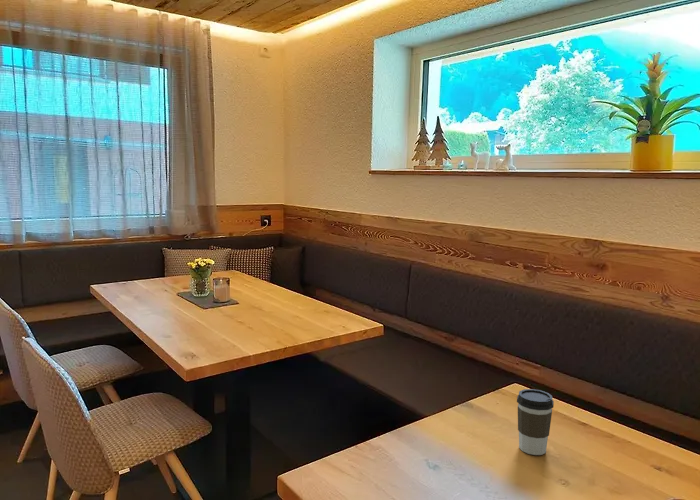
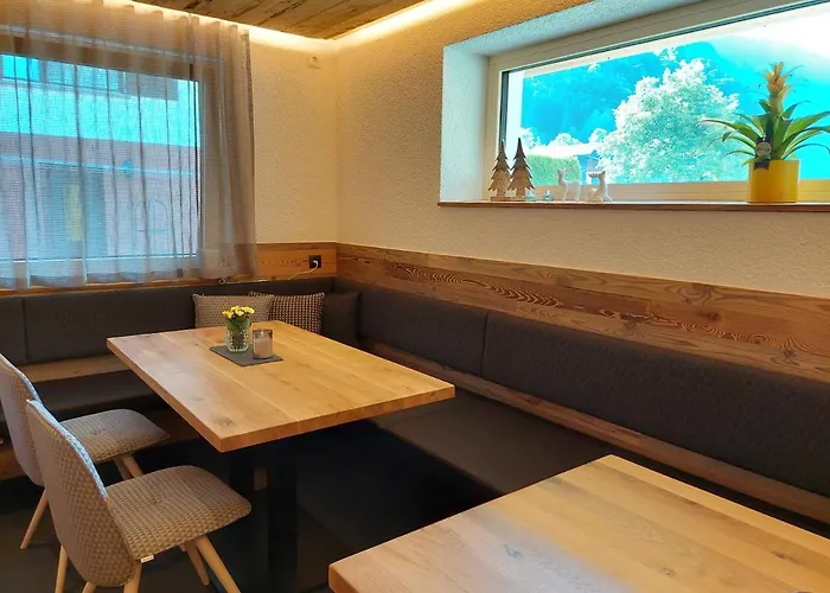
- coffee cup [516,388,555,456]
